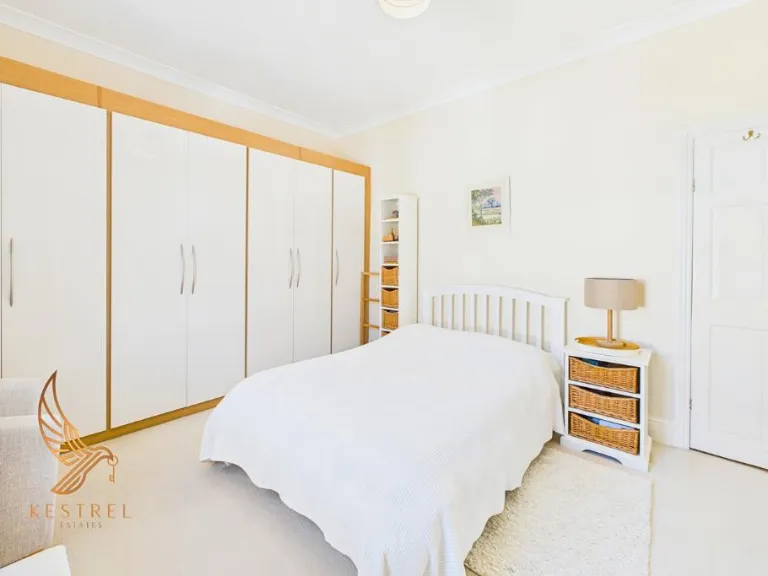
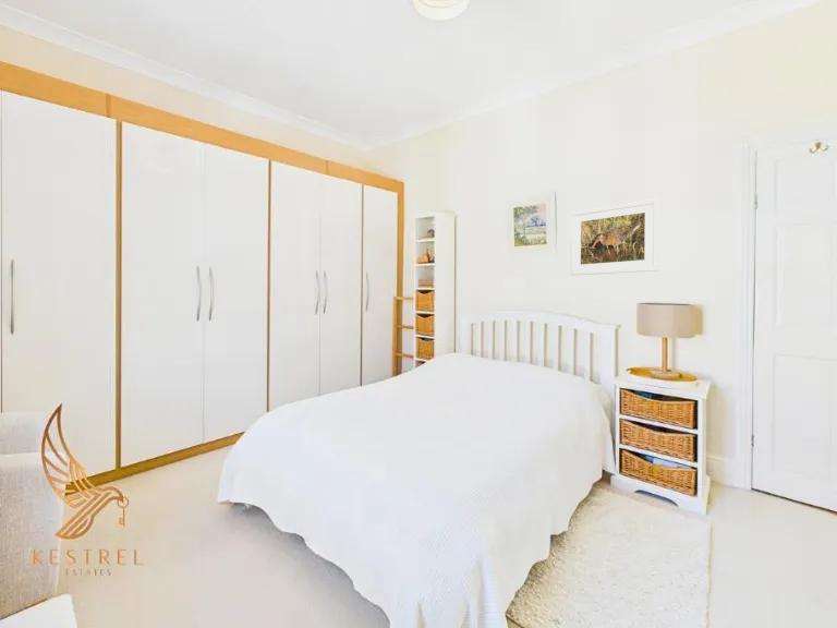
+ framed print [569,198,659,277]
